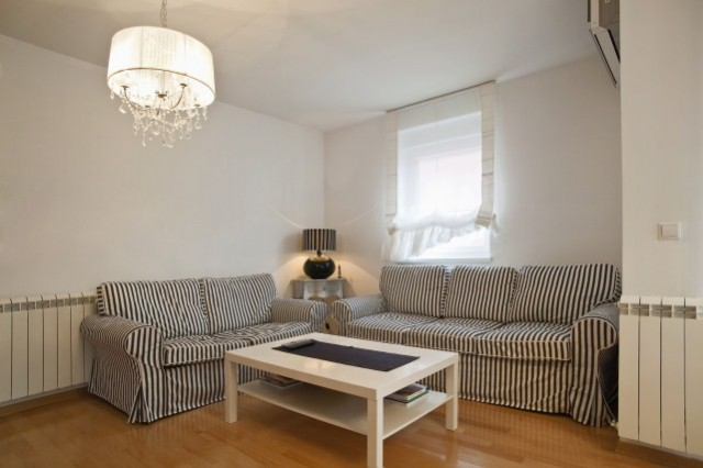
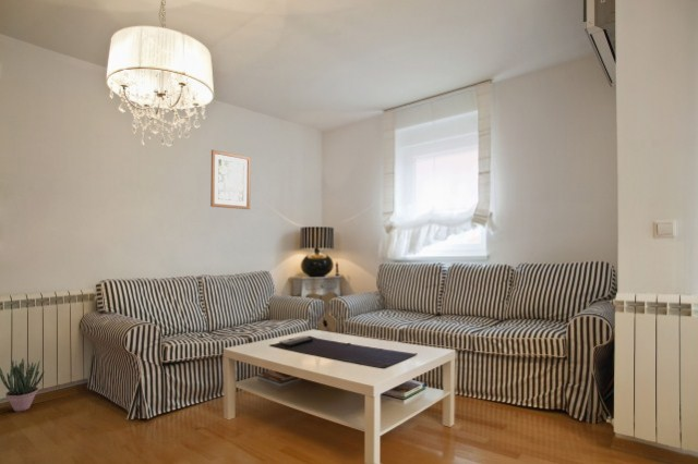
+ wall art [209,149,252,210]
+ potted plant [0,357,46,413]
